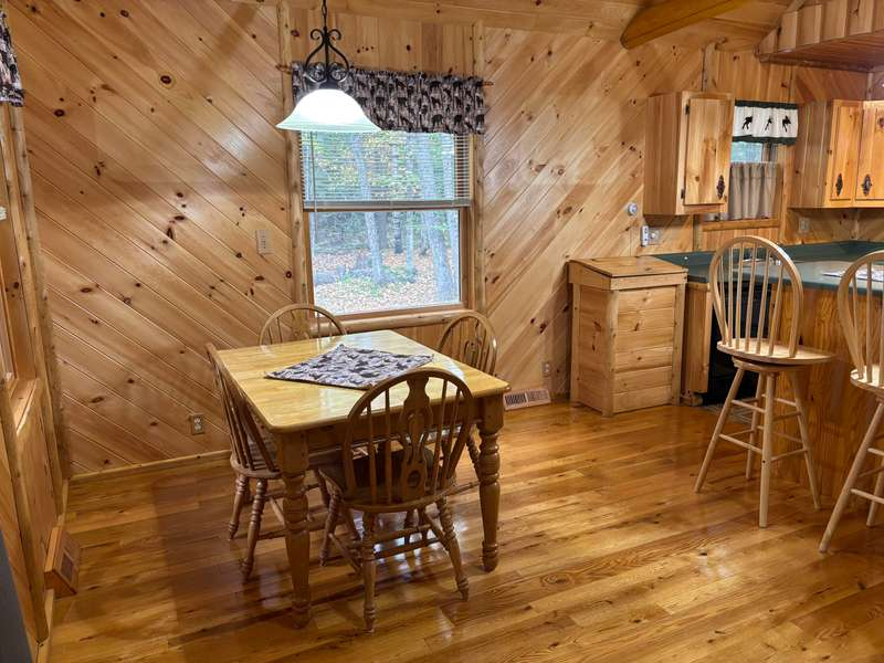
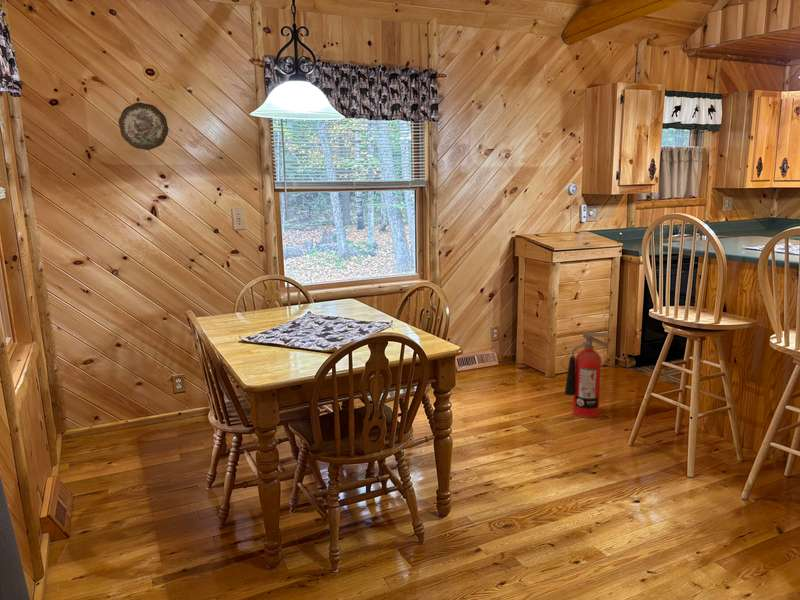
+ decorative plate [118,101,169,151]
+ fire extinguisher [564,332,610,419]
